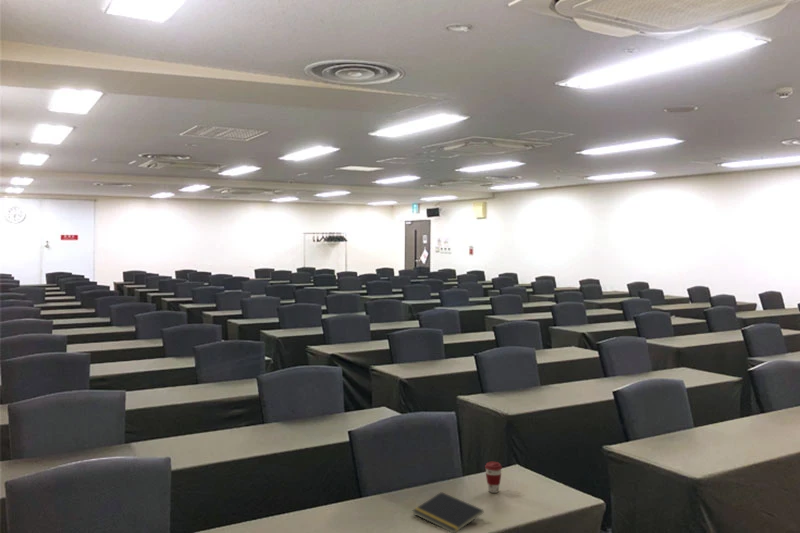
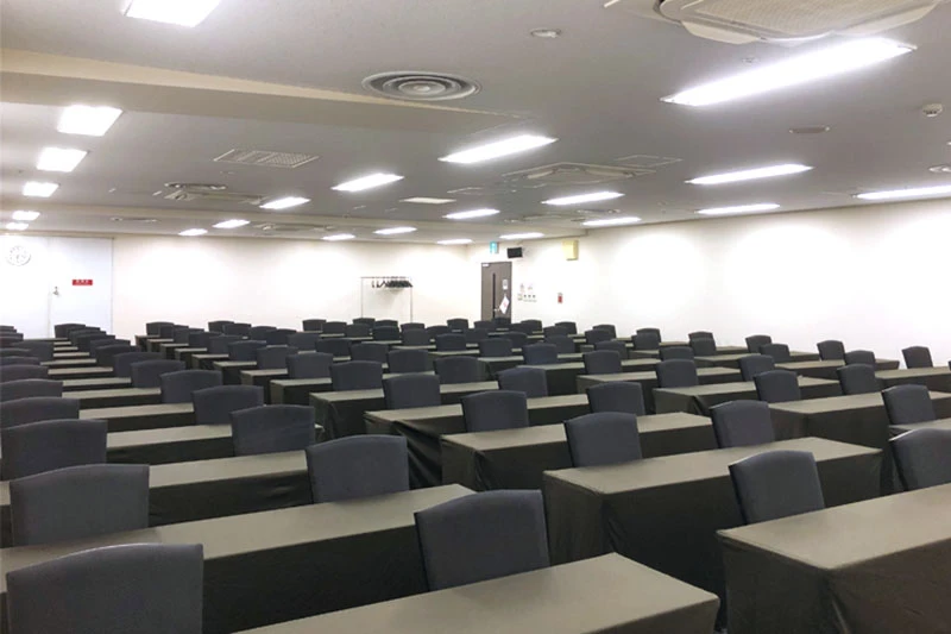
- coffee cup [484,461,503,494]
- notepad [412,491,484,533]
